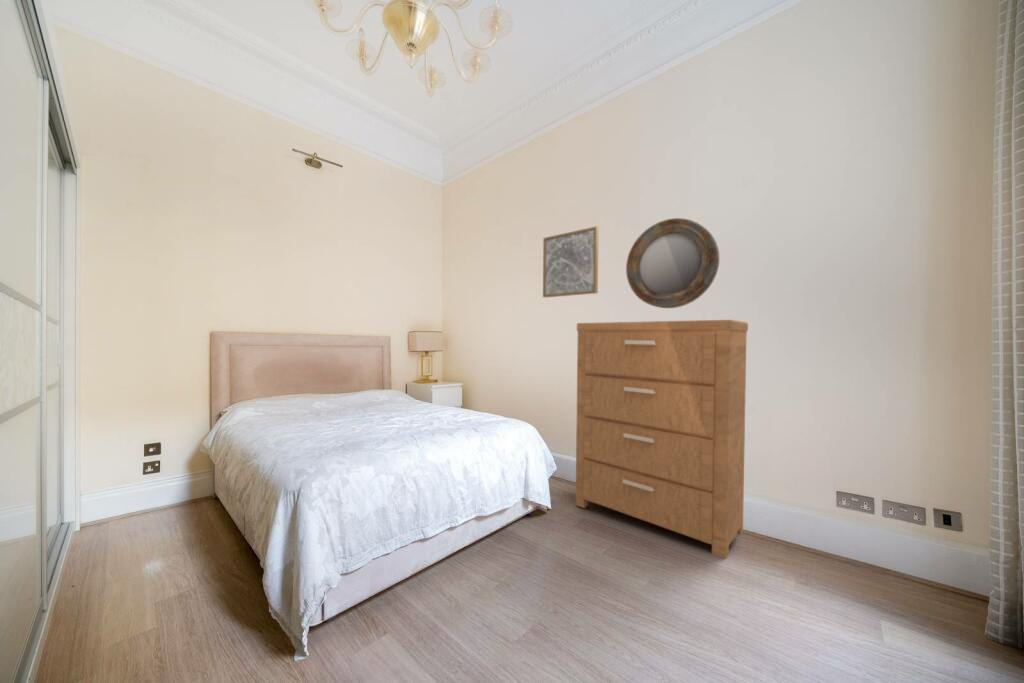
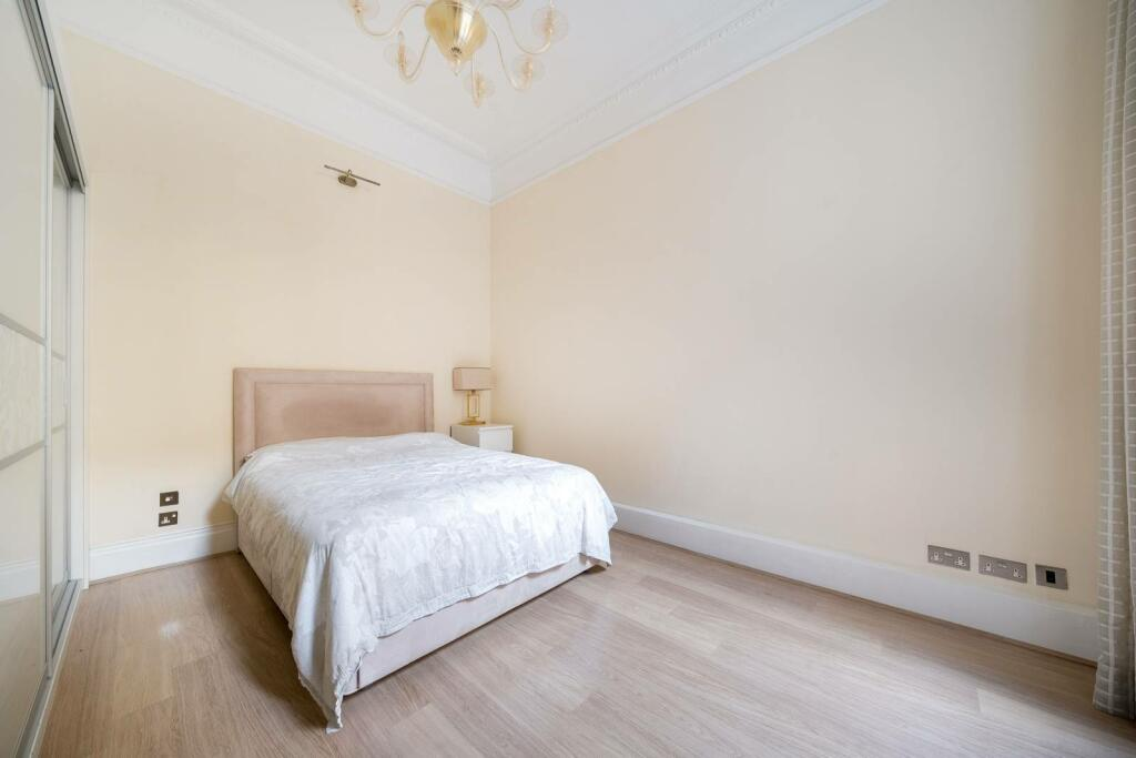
- dresser [575,319,749,560]
- wall art [542,226,600,299]
- home mirror [625,217,720,309]
